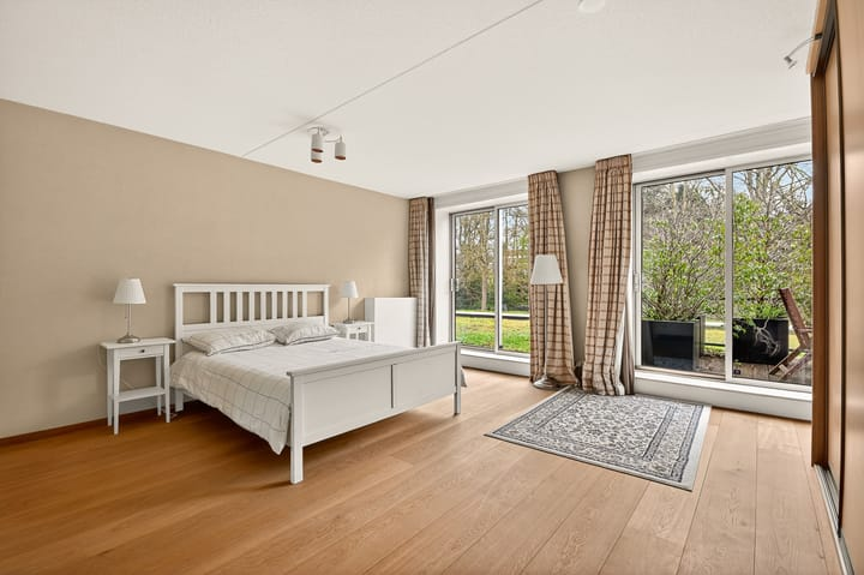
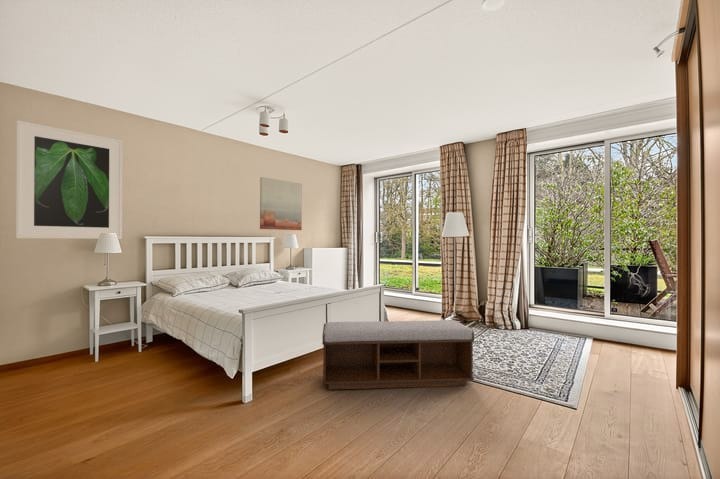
+ wall art [259,176,303,231]
+ bench [321,319,475,391]
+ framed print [15,119,123,240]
